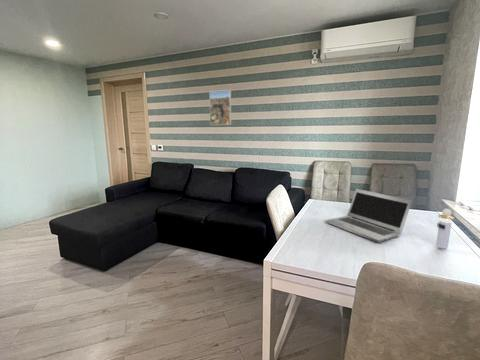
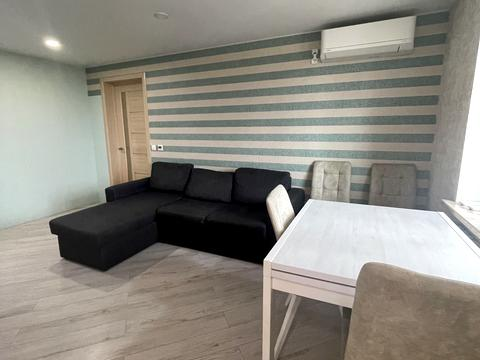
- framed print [208,89,232,126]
- perfume bottle [435,208,455,250]
- laptop [325,188,413,243]
